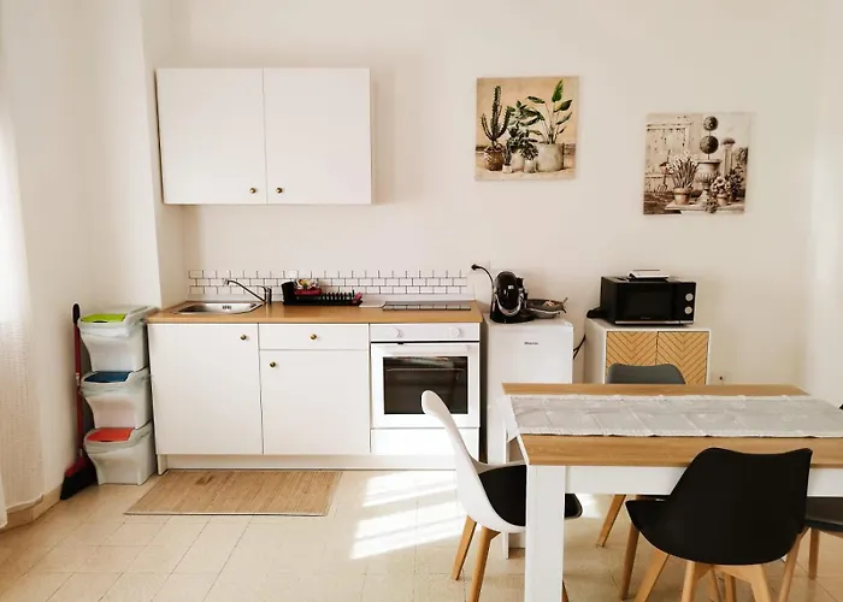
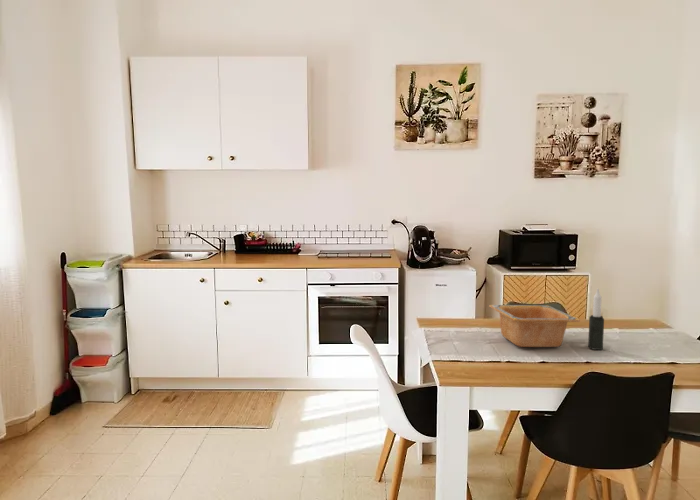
+ candle [587,288,605,351]
+ serving bowl [488,304,581,348]
